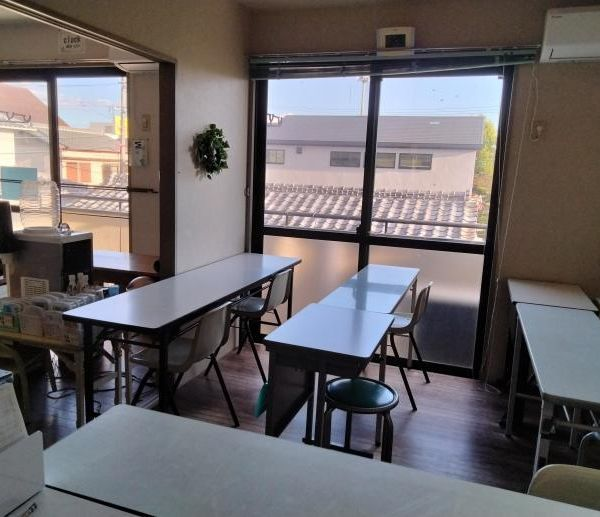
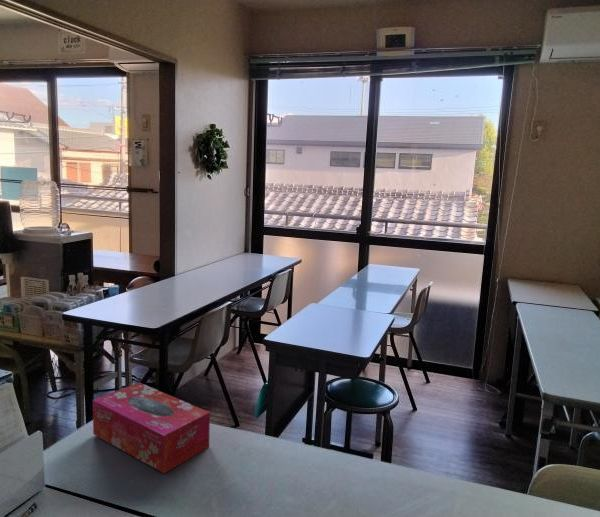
+ tissue box [92,382,211,474]
